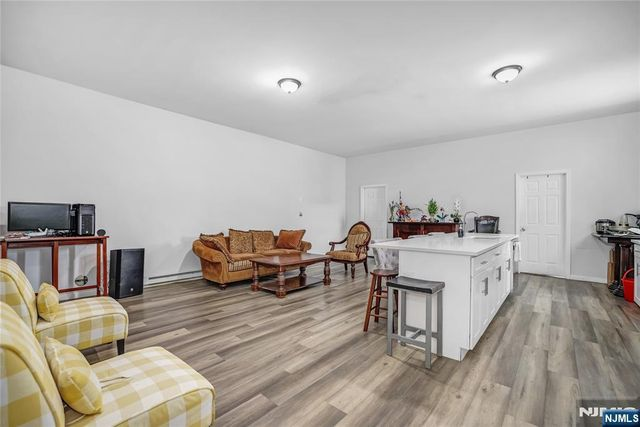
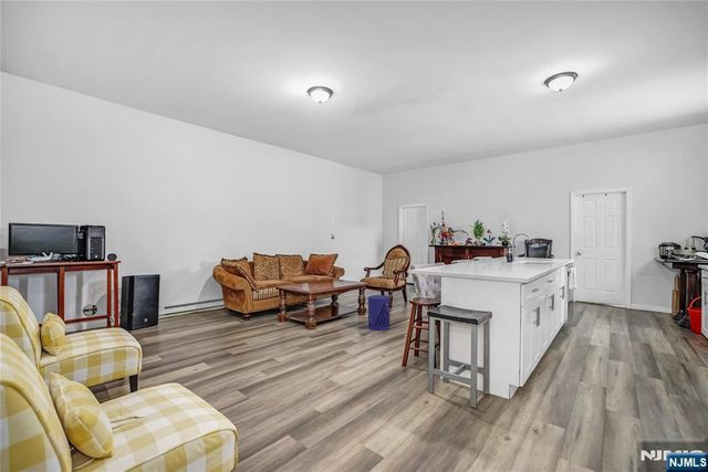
+ waste bin [366,294,392,332]
